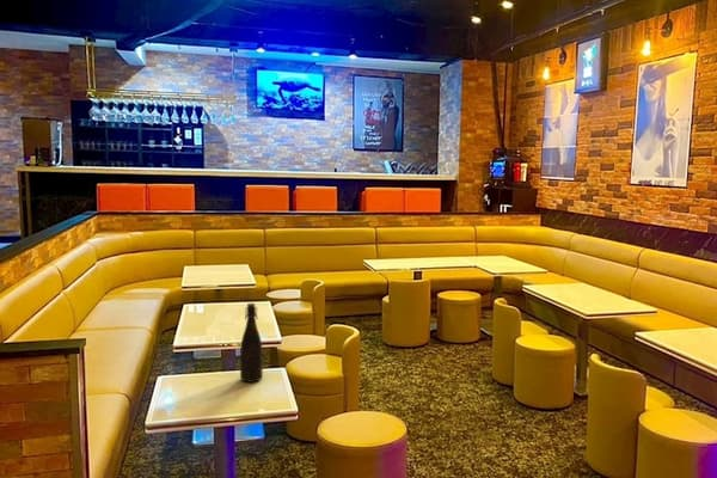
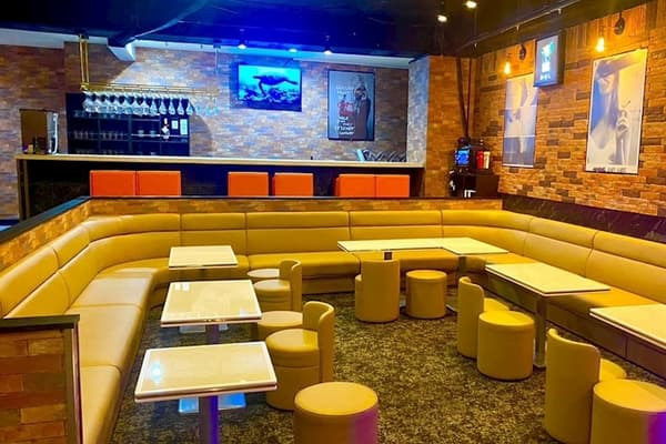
- bottle [239,302,264,384]
